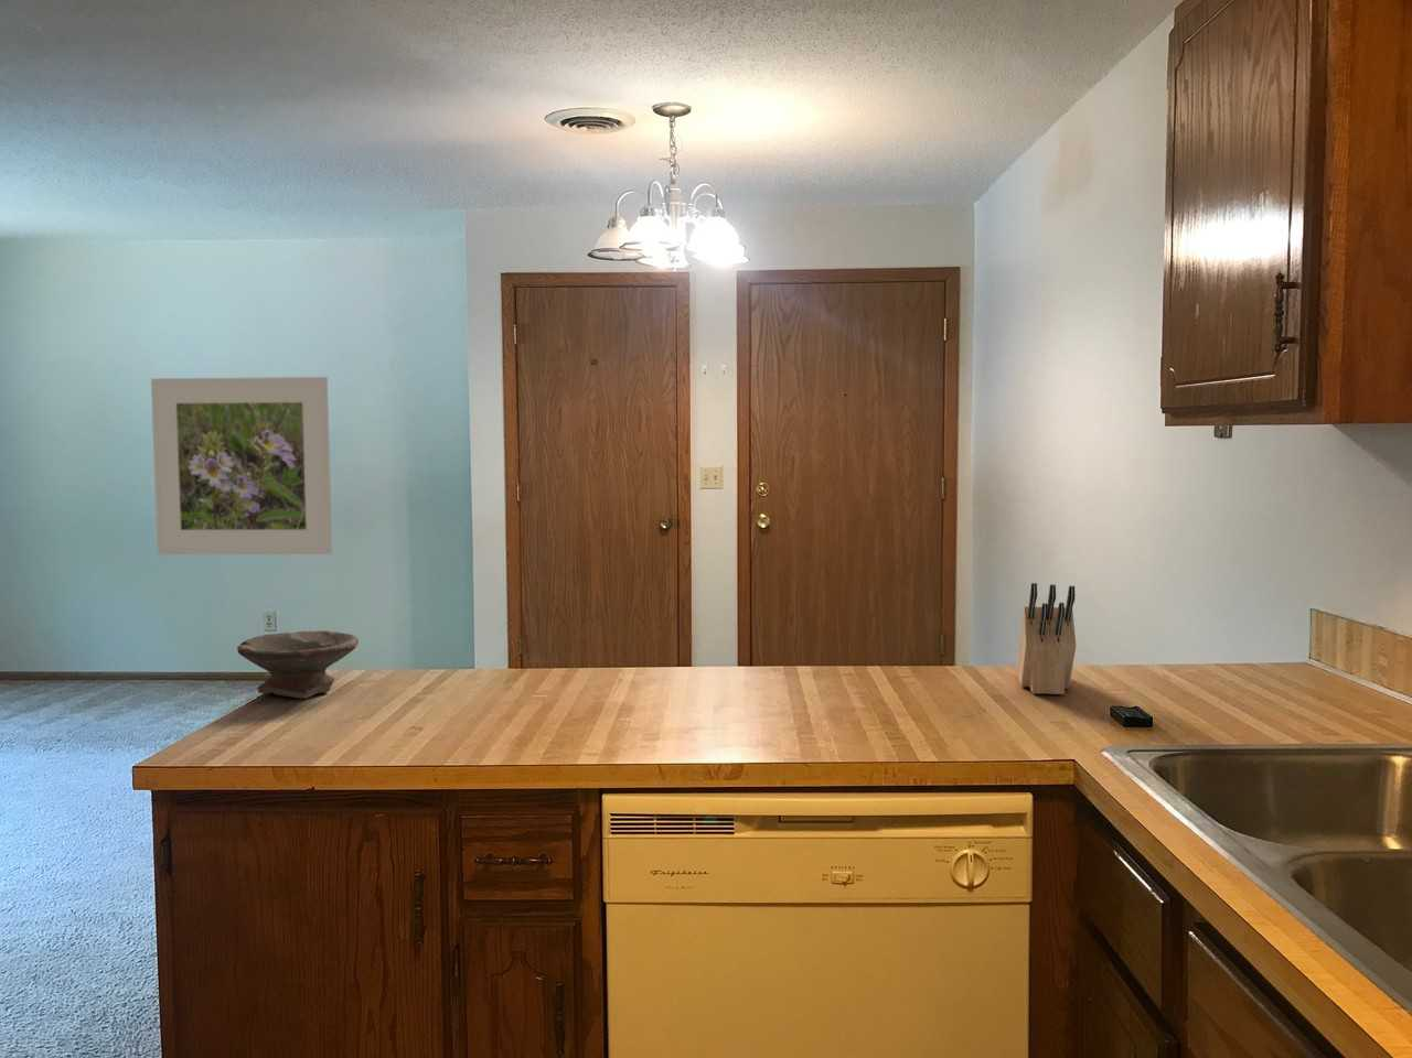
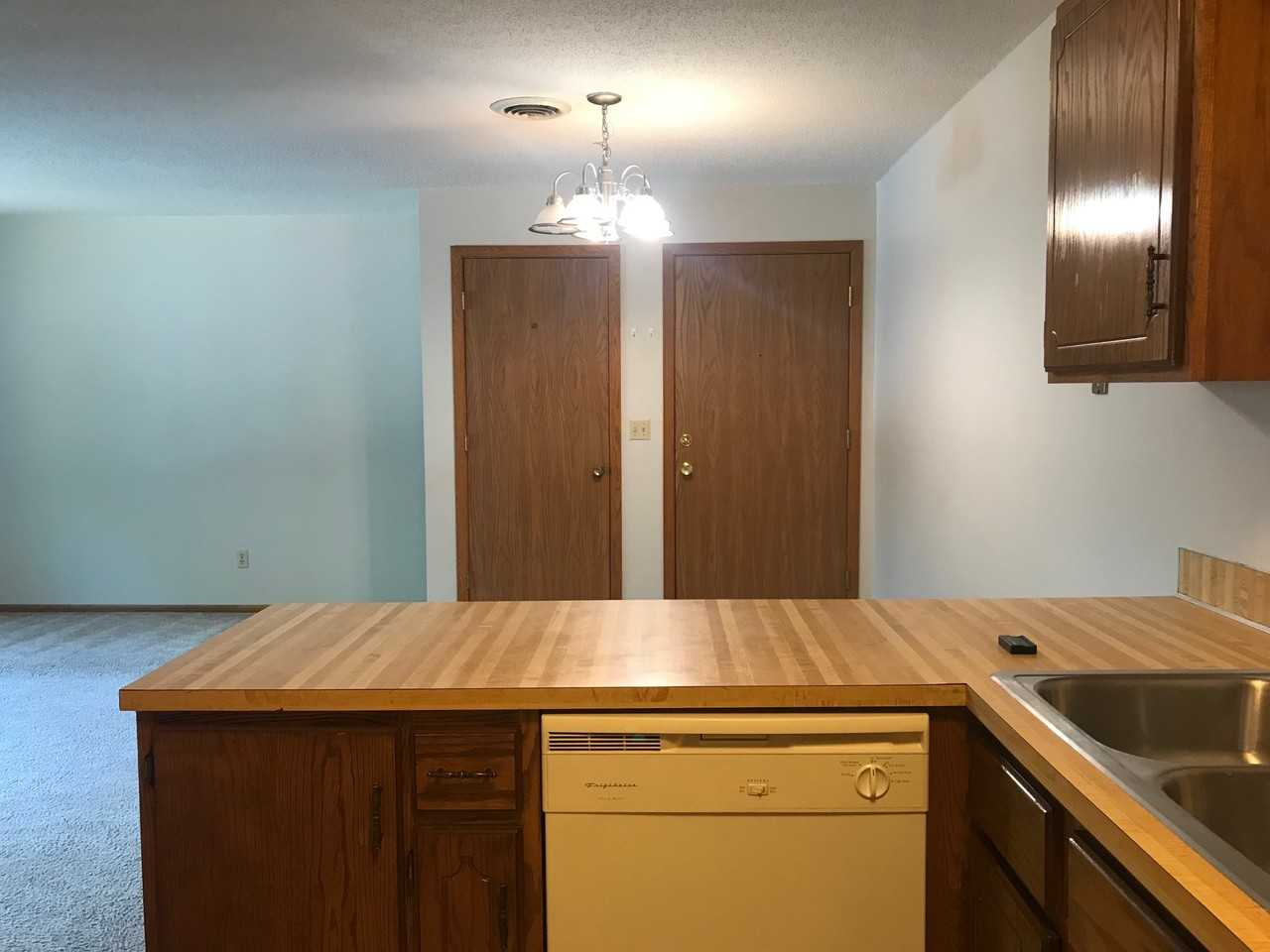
- bowl [236,629,359,700]
- knife block [1015,582,1077,696]
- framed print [150,376,334,556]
